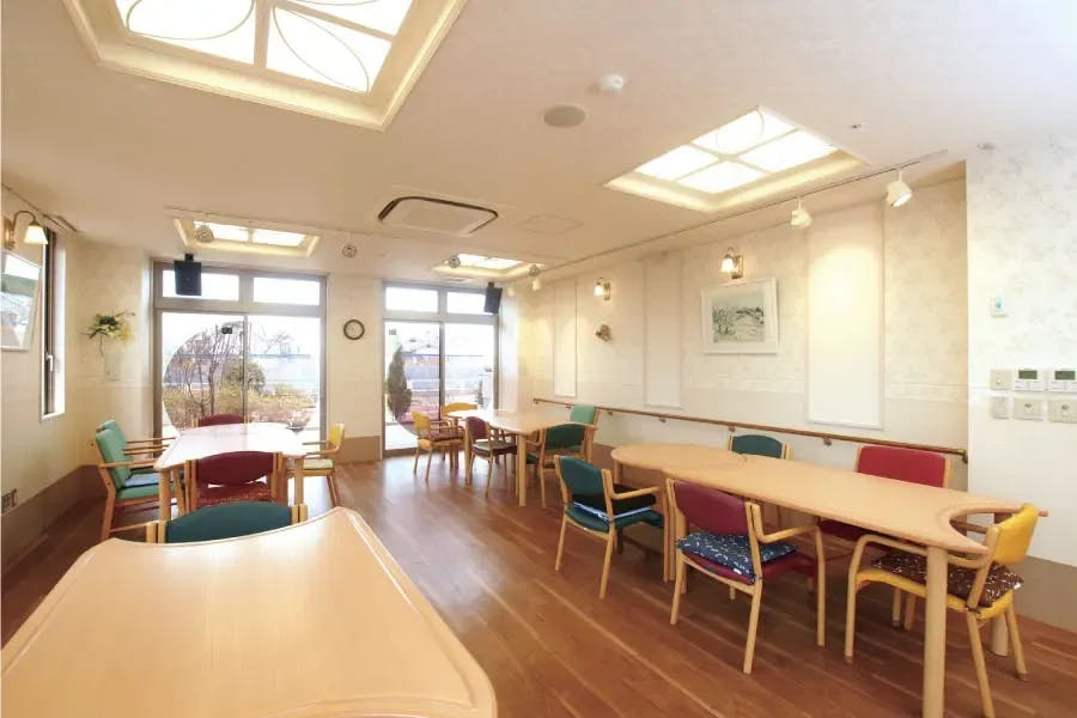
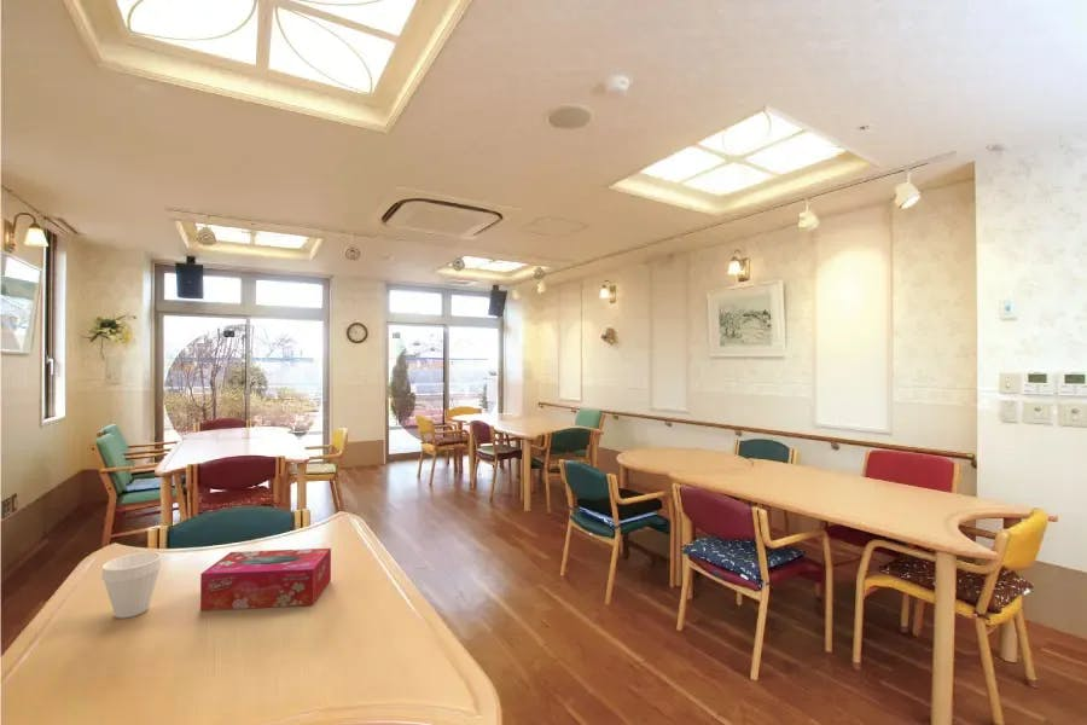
+ tissue box [199,547,332,611]
+ cup [100,551,163,619]
